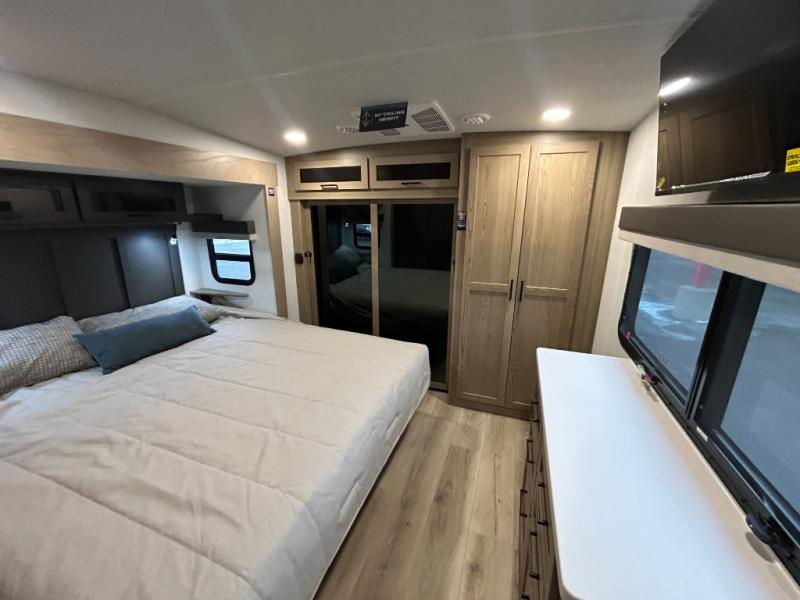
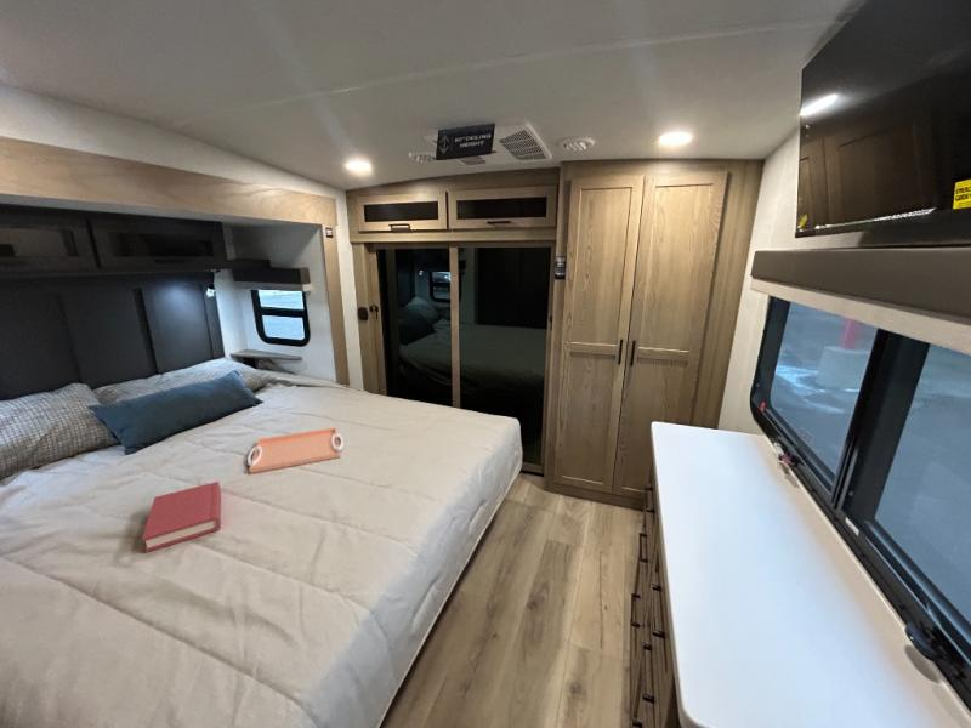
+ hardback book [141,480,222,553]
+ serving tray [246,426,345,474]
